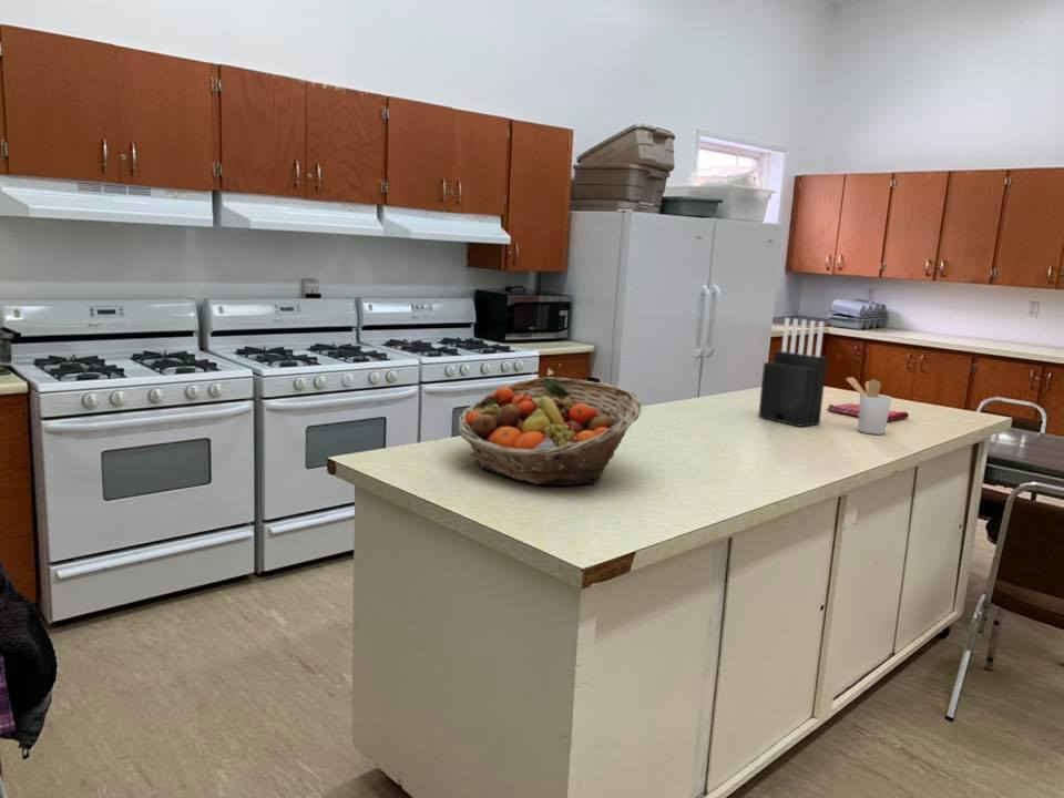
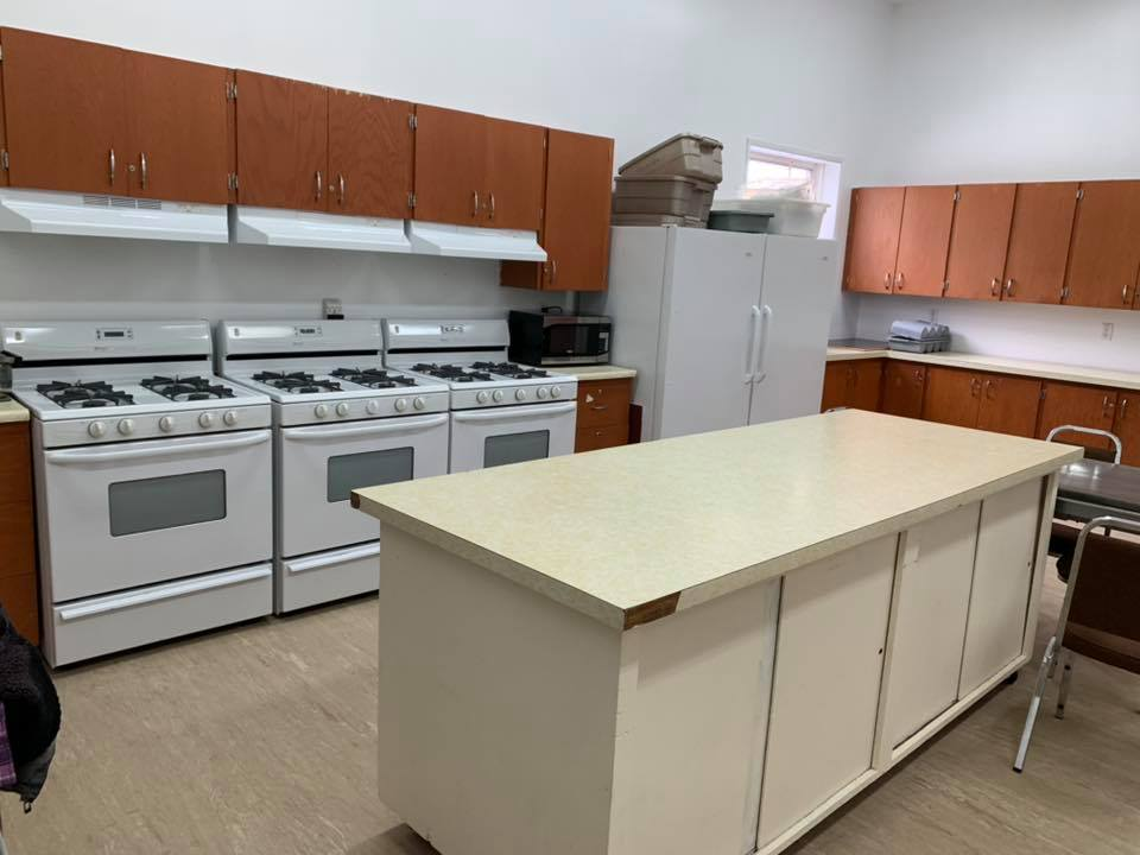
- fruit basket [457,376,643,487]
- utensil holder [845,376,892,436]
- dish towel [826,402,910,422]
- knife block [757,317,828,428]
